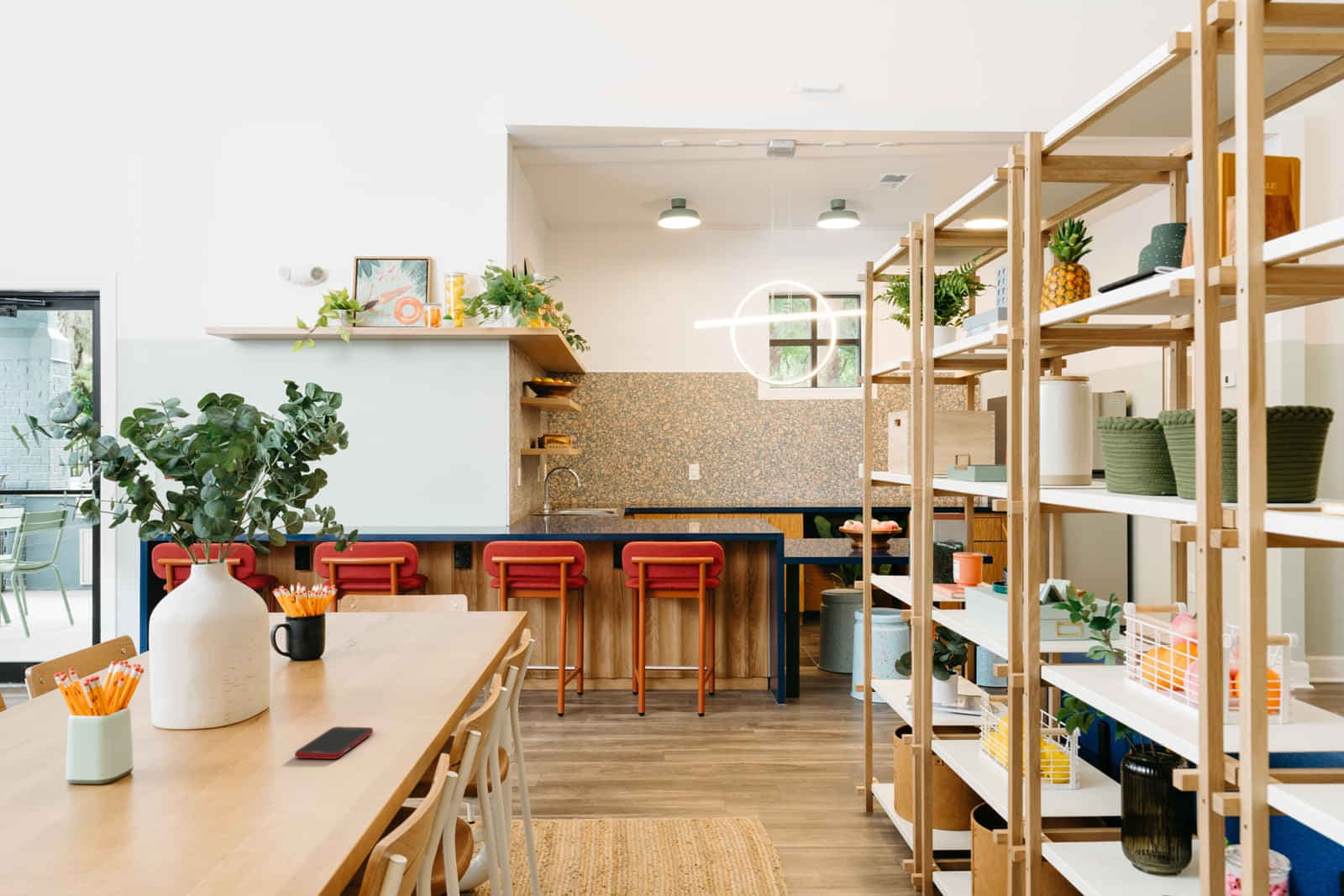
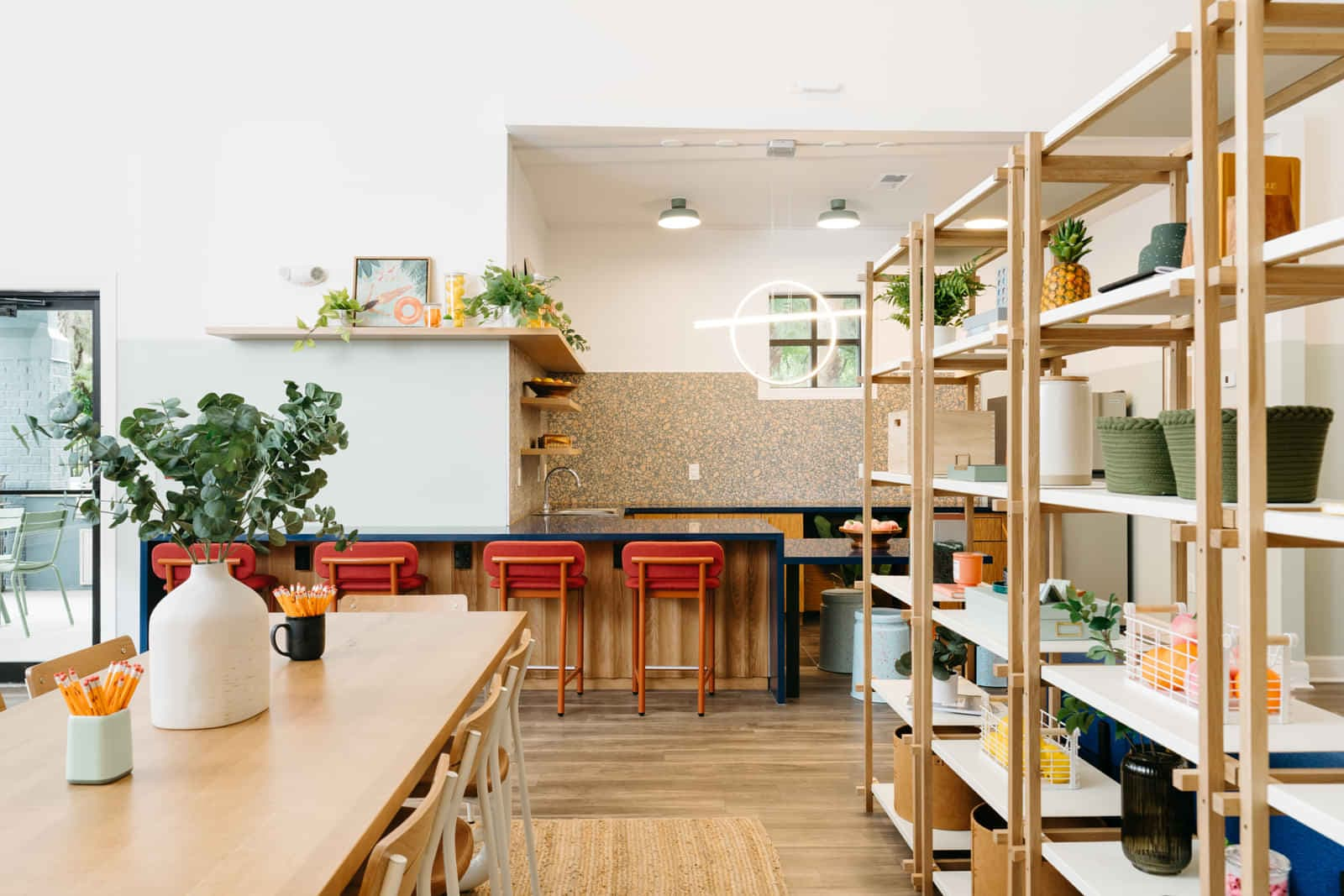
- cell phone [294,726,374,760]
